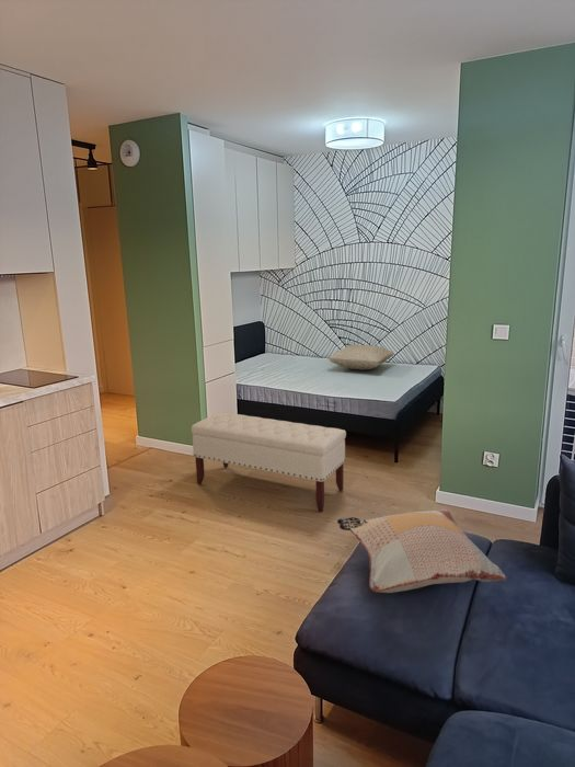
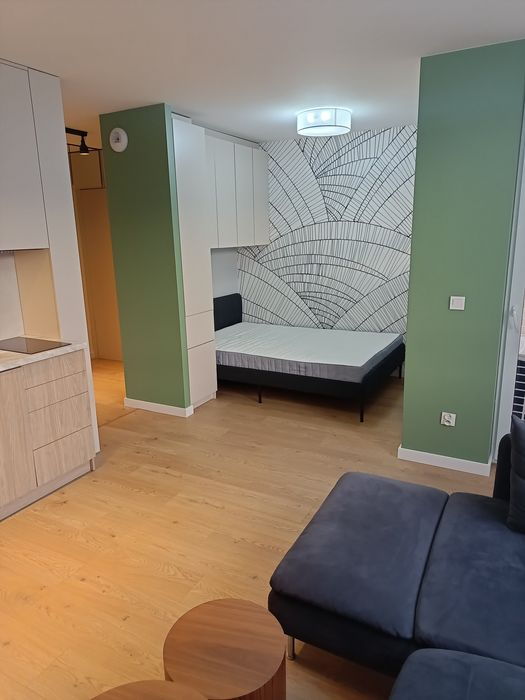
- pillow [327,344,395,371]
- bench [191,411,347,513]
- decorative pillow [336,508,508,594]
